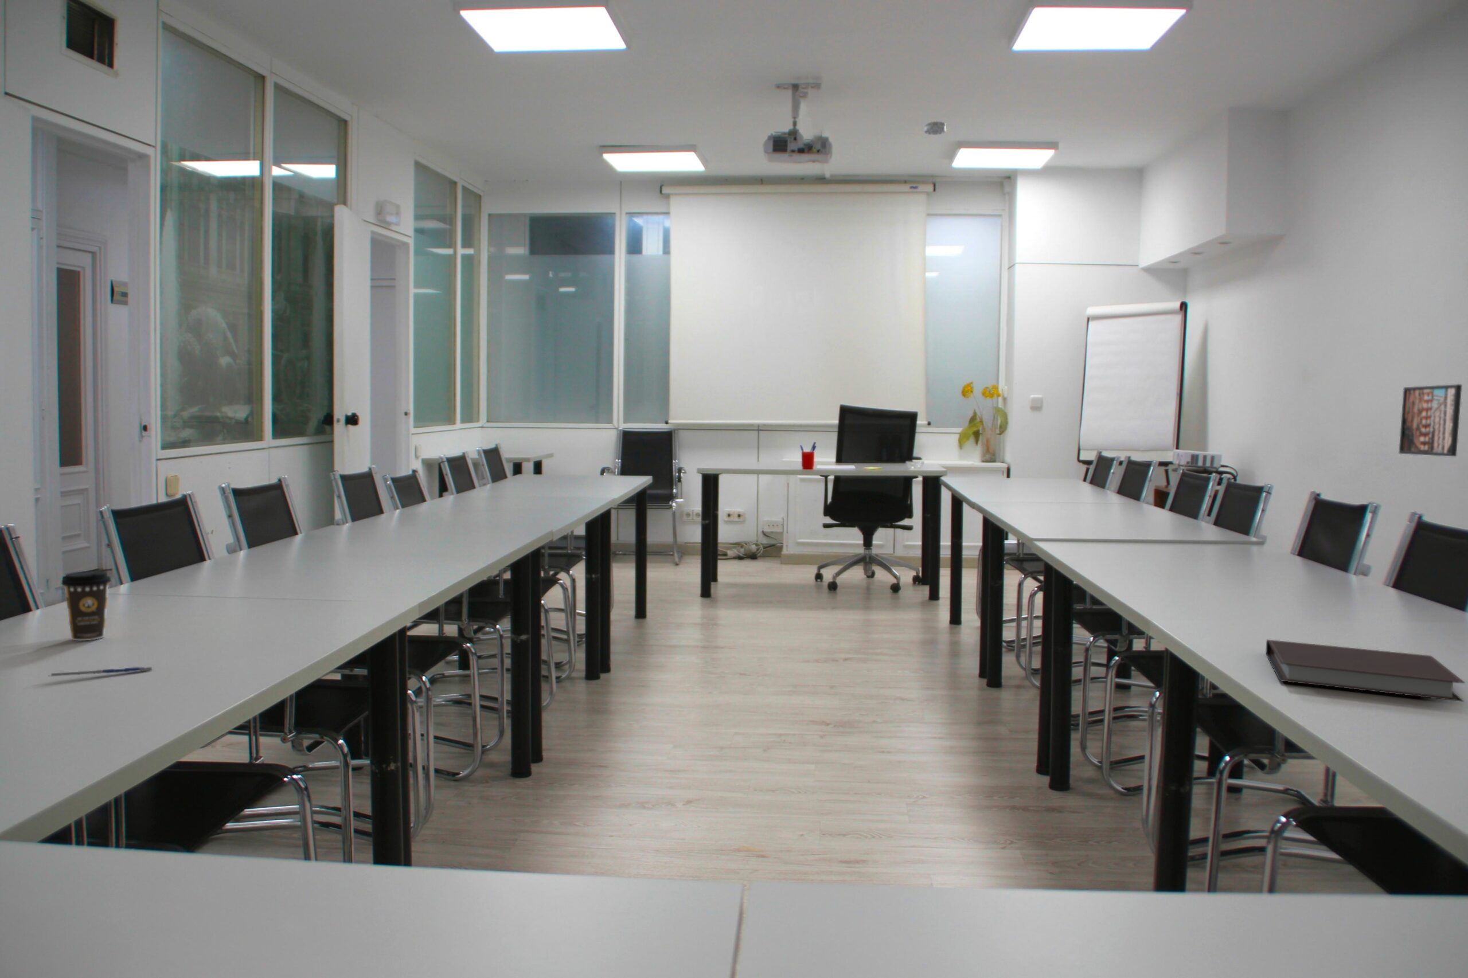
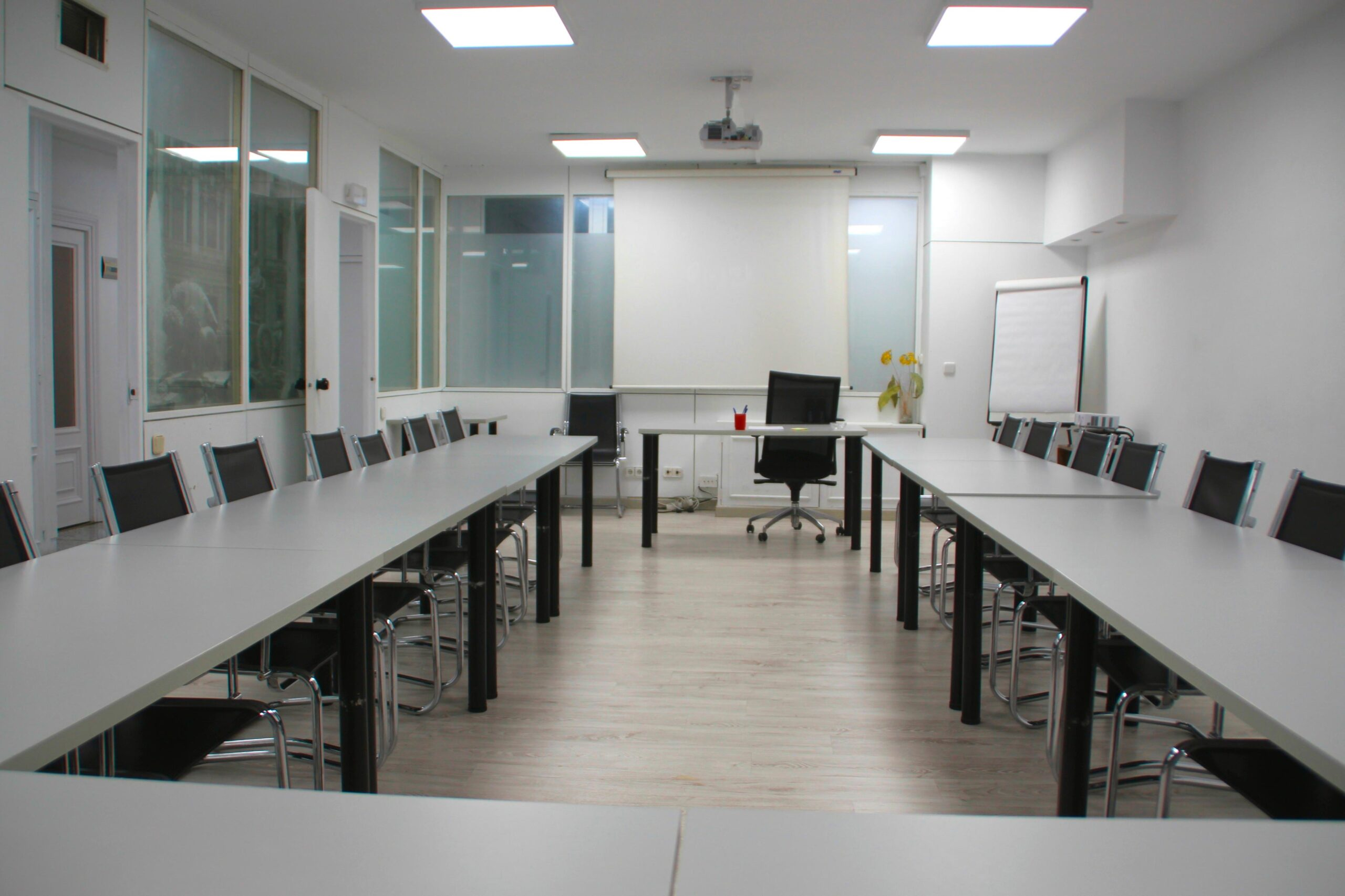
- pen [48,666,153,678]
- coffee cup [61,571,111,641]
- notebook [1265,640,1466,702]
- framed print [1398,383,1463,457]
- smoke detector [923,120,946,135]
